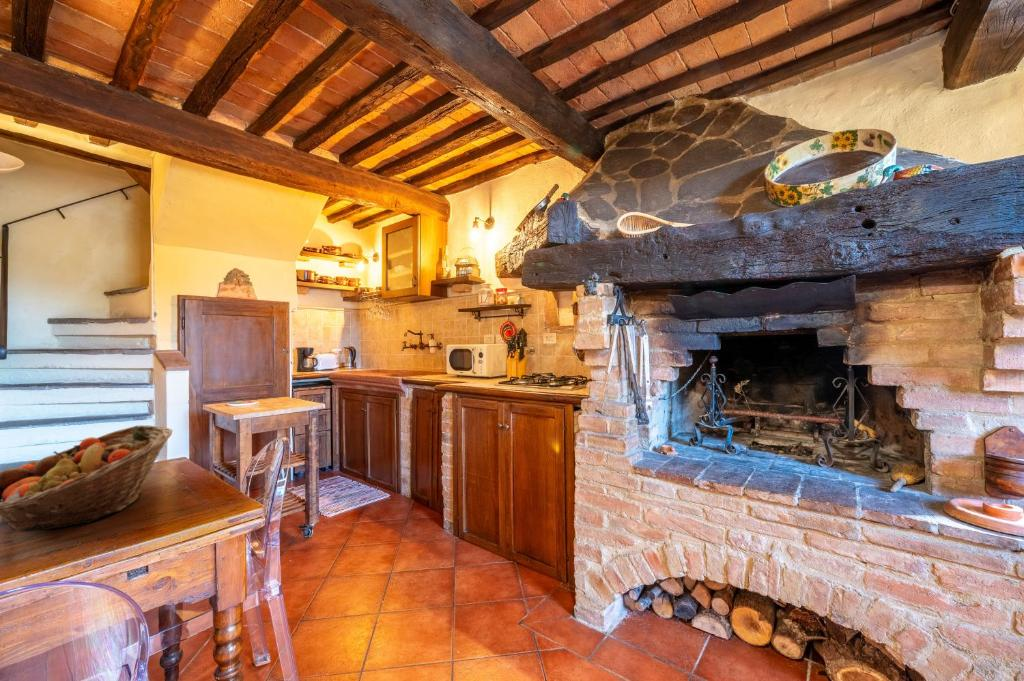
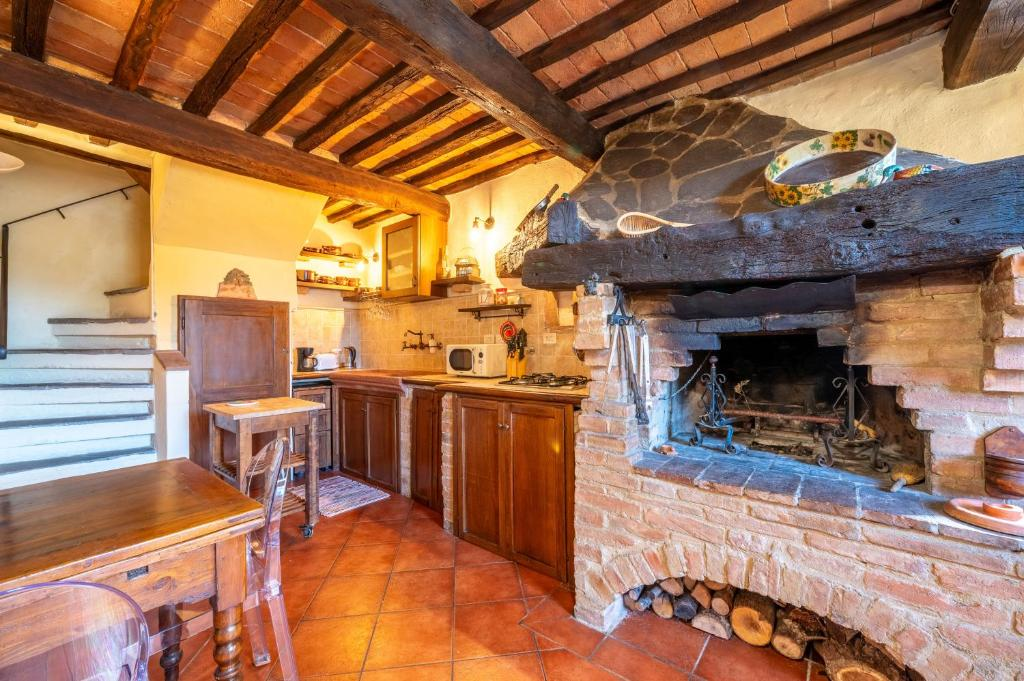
- fruit basket [0,424,174,533]
